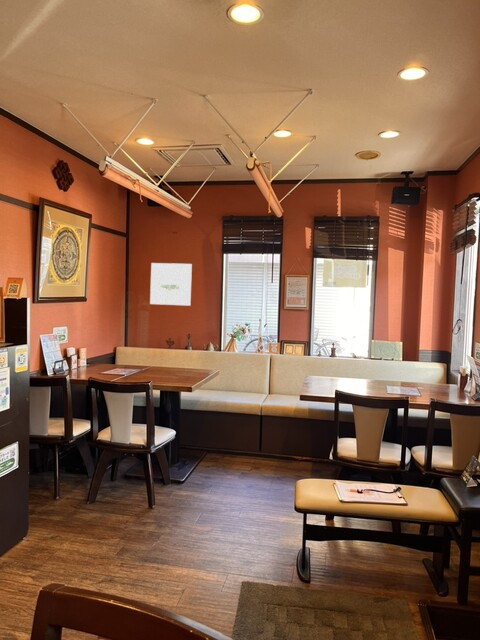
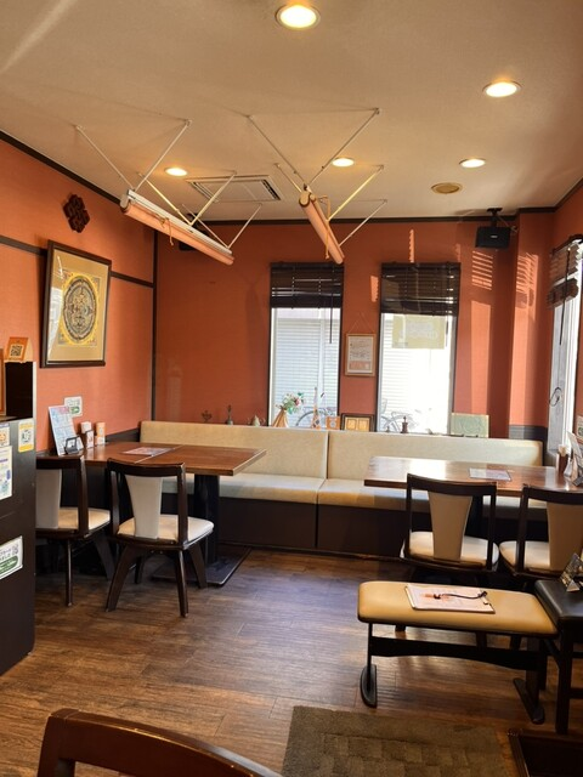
- wall art [149,262,193,307]
